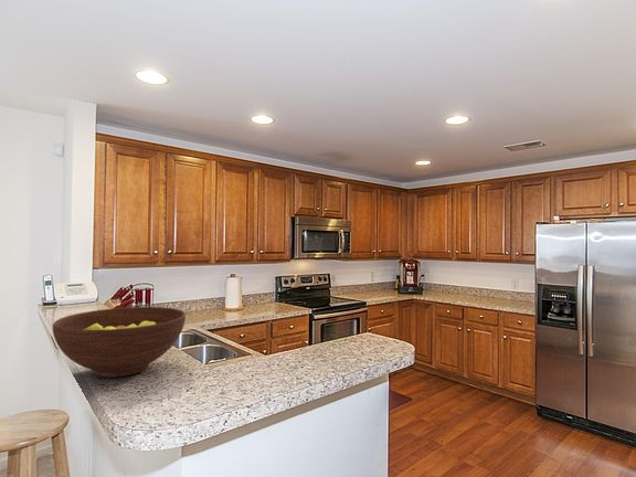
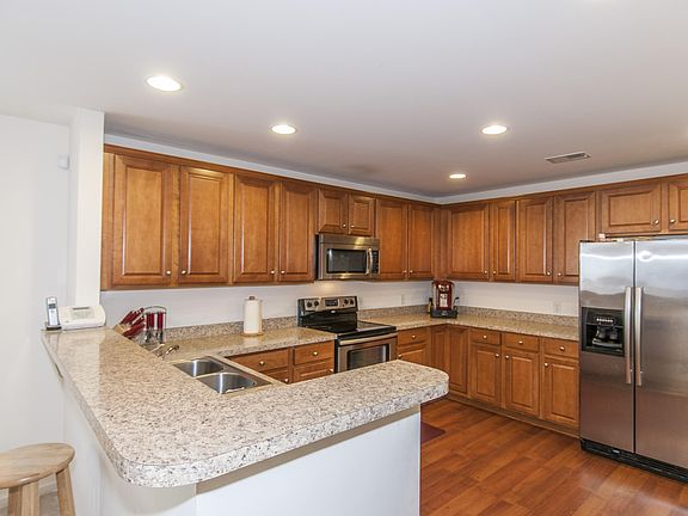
- fruit bowl [52,306,187,379]
